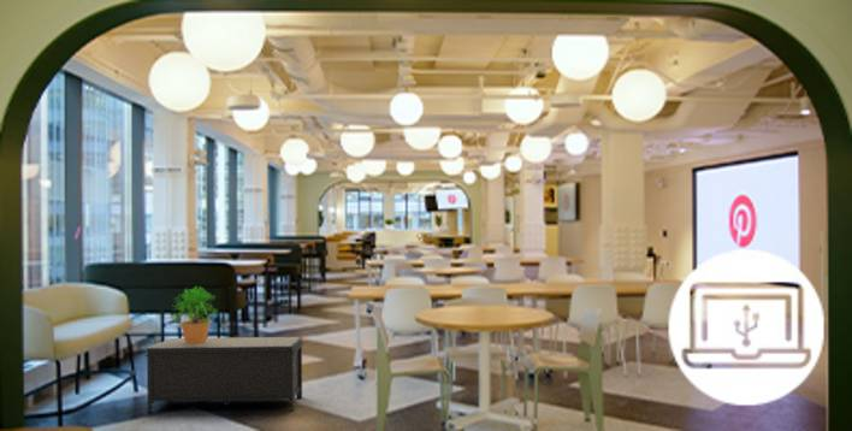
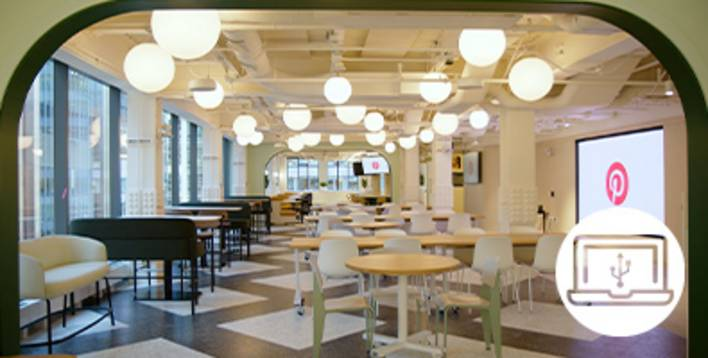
- bench [144,336,304,414]
- potted plant [170,285,219,344]
